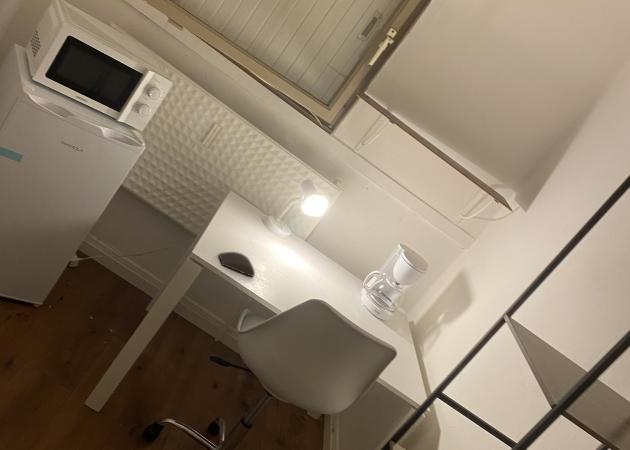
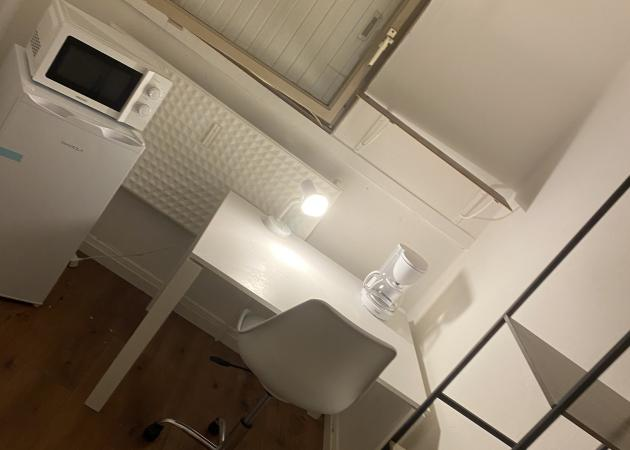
- computer mouse [218,251,256,278]
